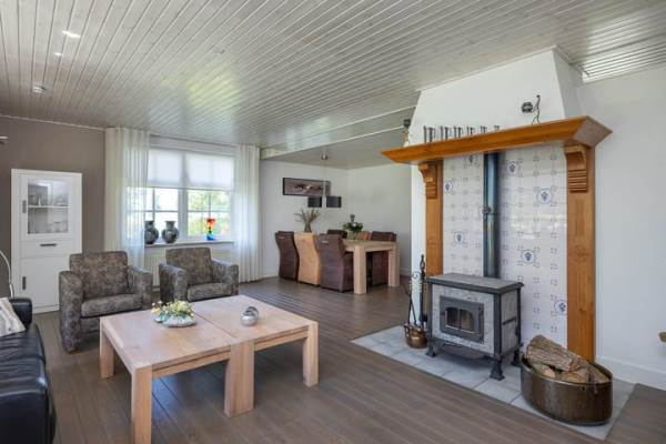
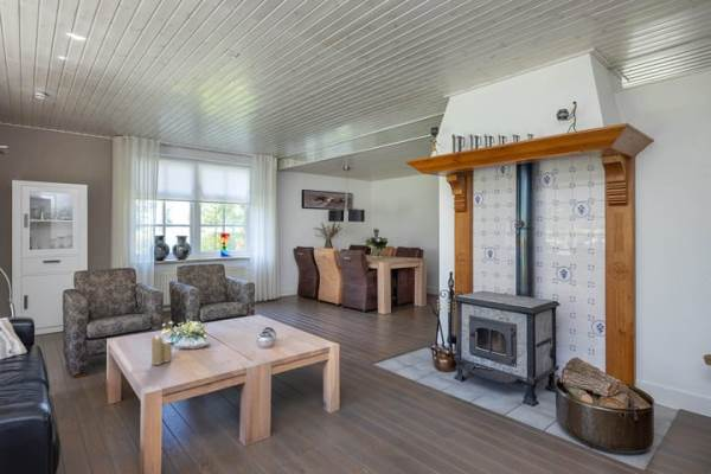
+ candle [150,333,173,366]
